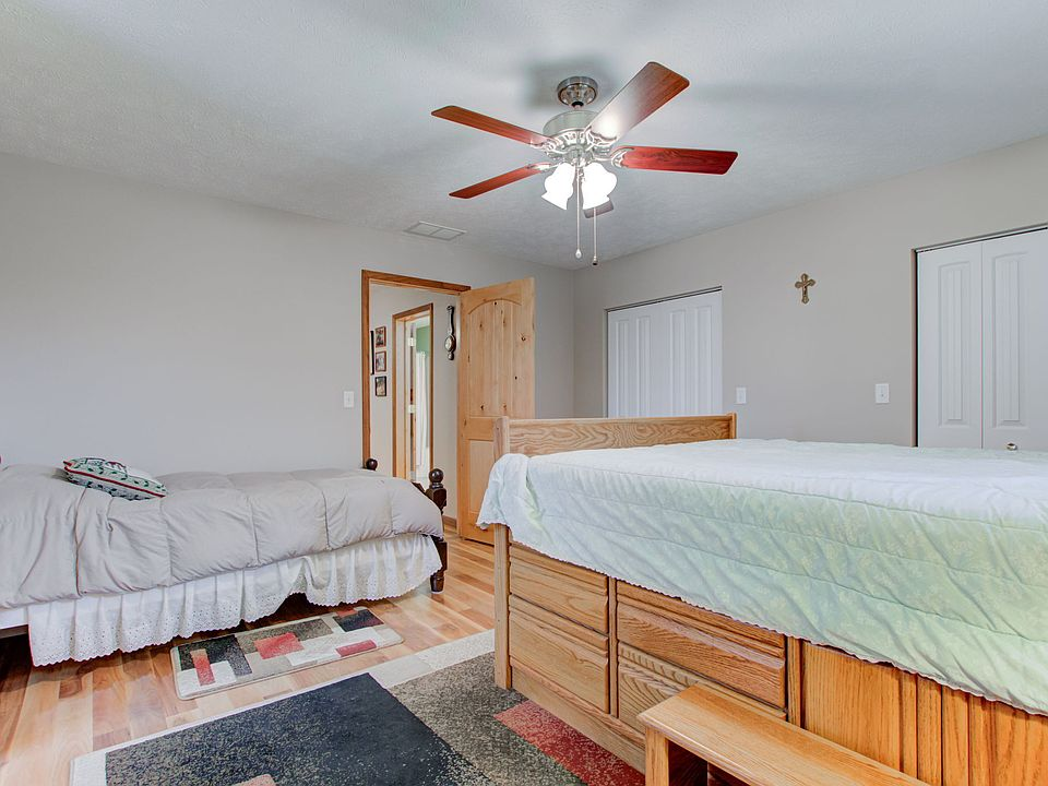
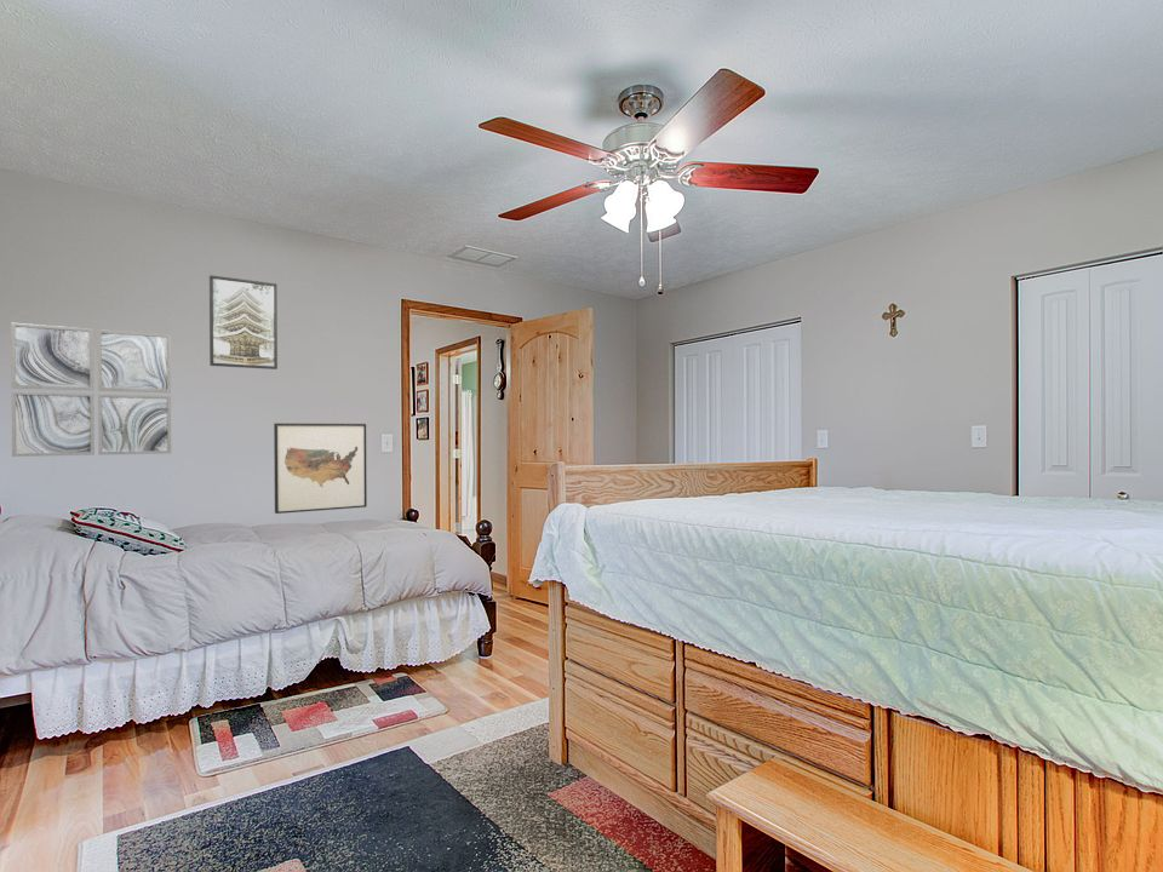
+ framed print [208,274,279,371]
+ wall art [10,321,172,458]
+ wall art [273,423,368,515]
